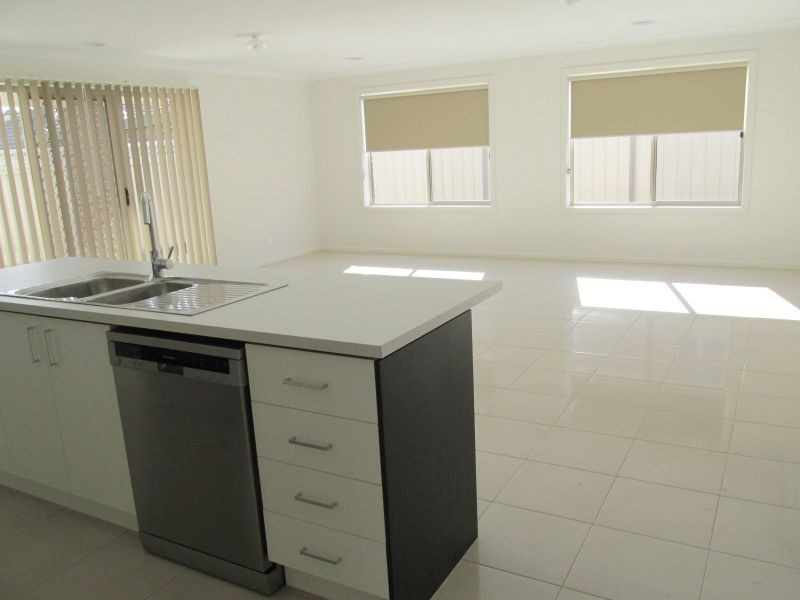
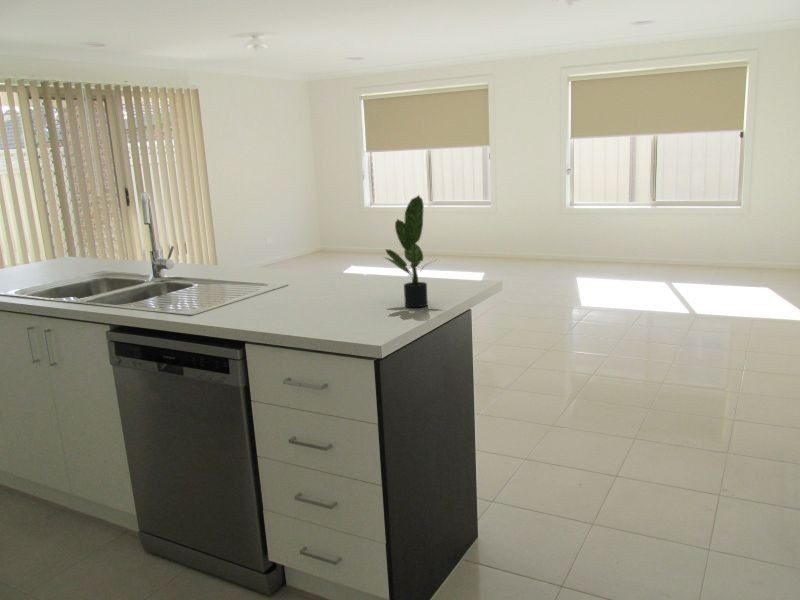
+ potted plant [383,194,436,308]
